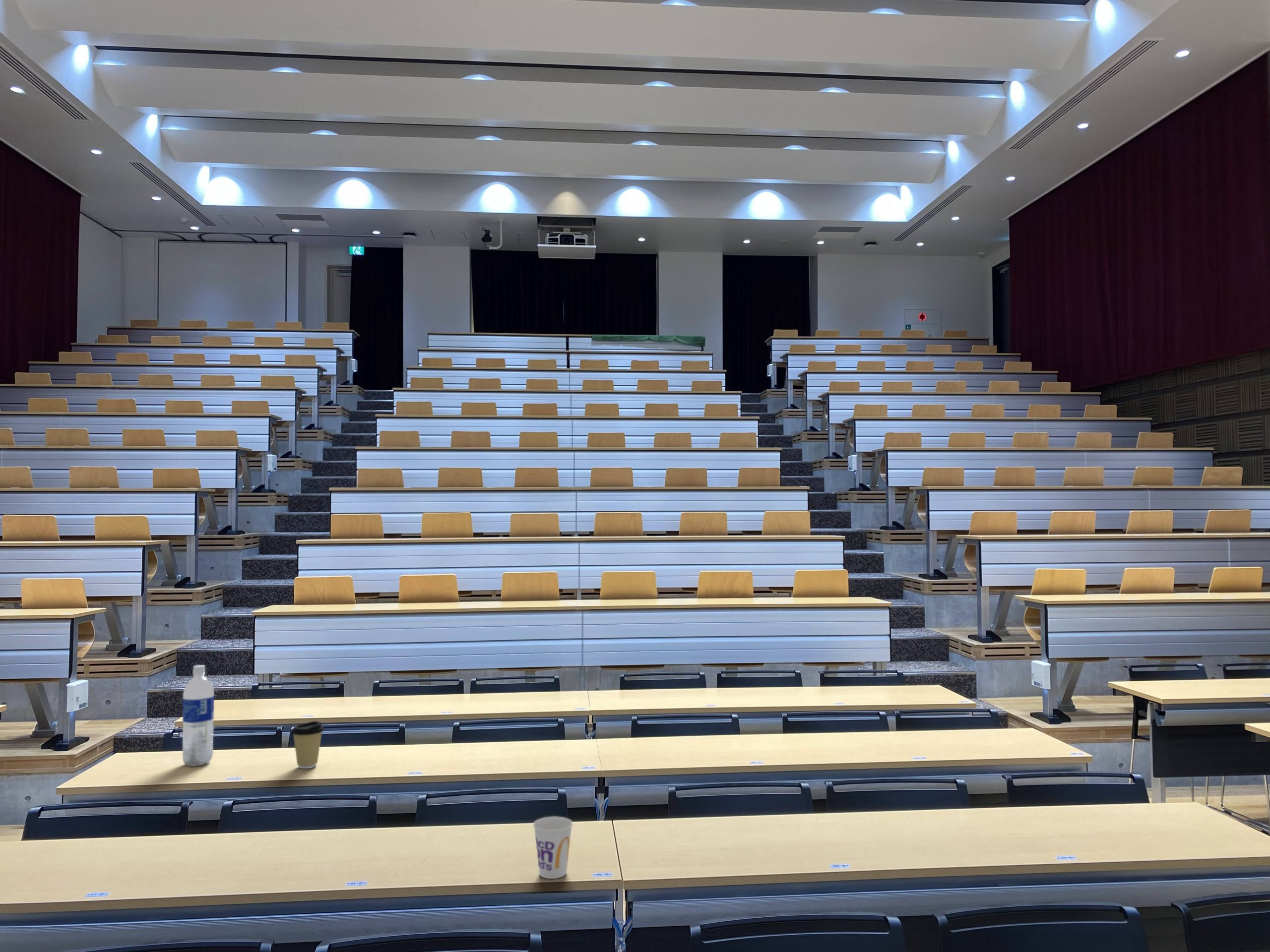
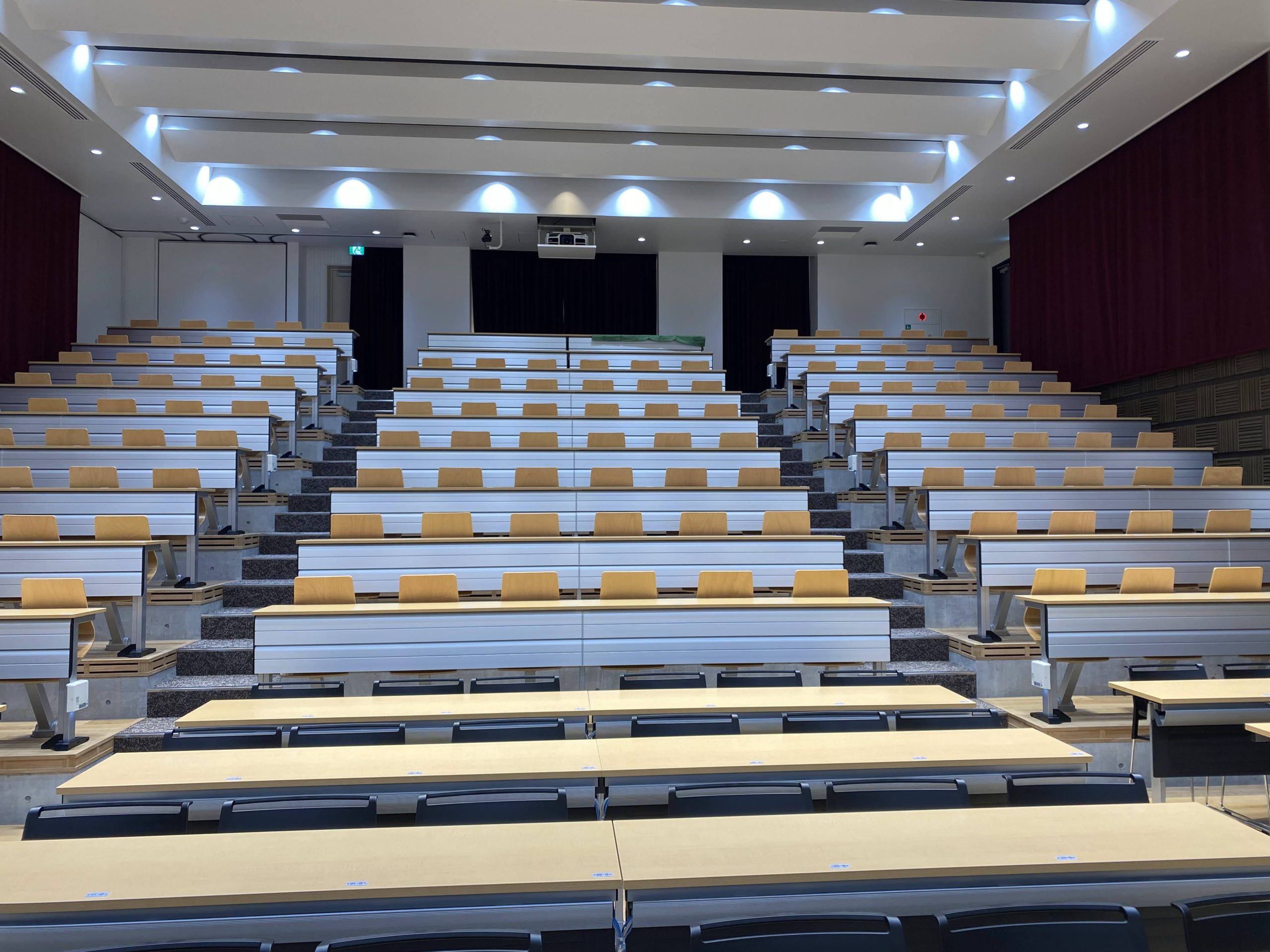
- coffee cup [291,720,325,769]
- cup [533,816,573,879]
- water bottle [182,664,215,767]
